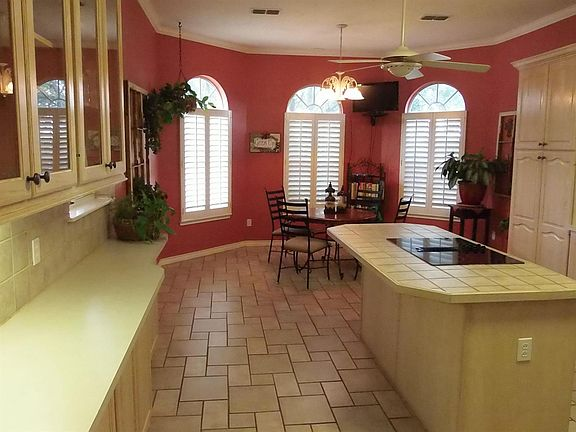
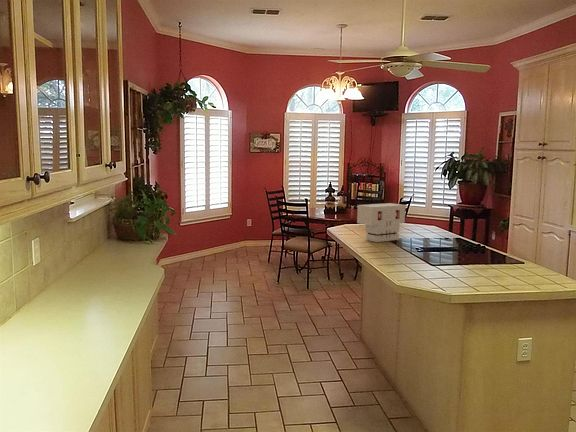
+ architectural model [356,202,406,243]
